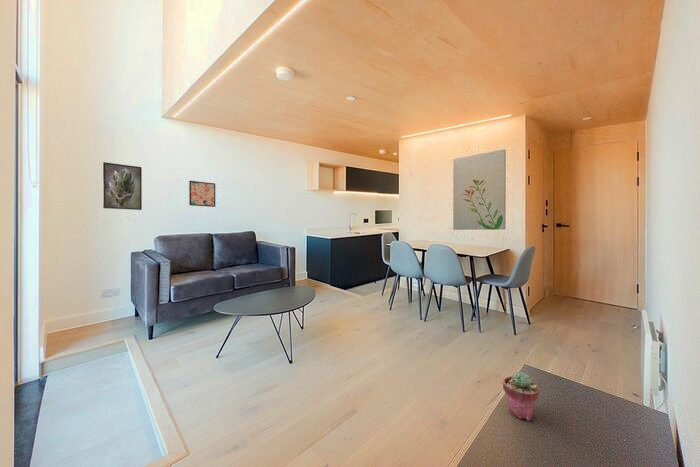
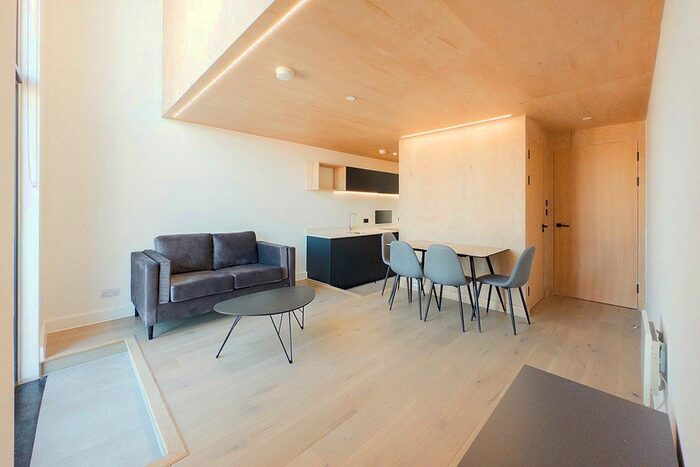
- potted succulent [502,371,540,421]
- wall art [188,180,216,208]
- wall art [452,148,507,231]
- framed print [102,161,143,211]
